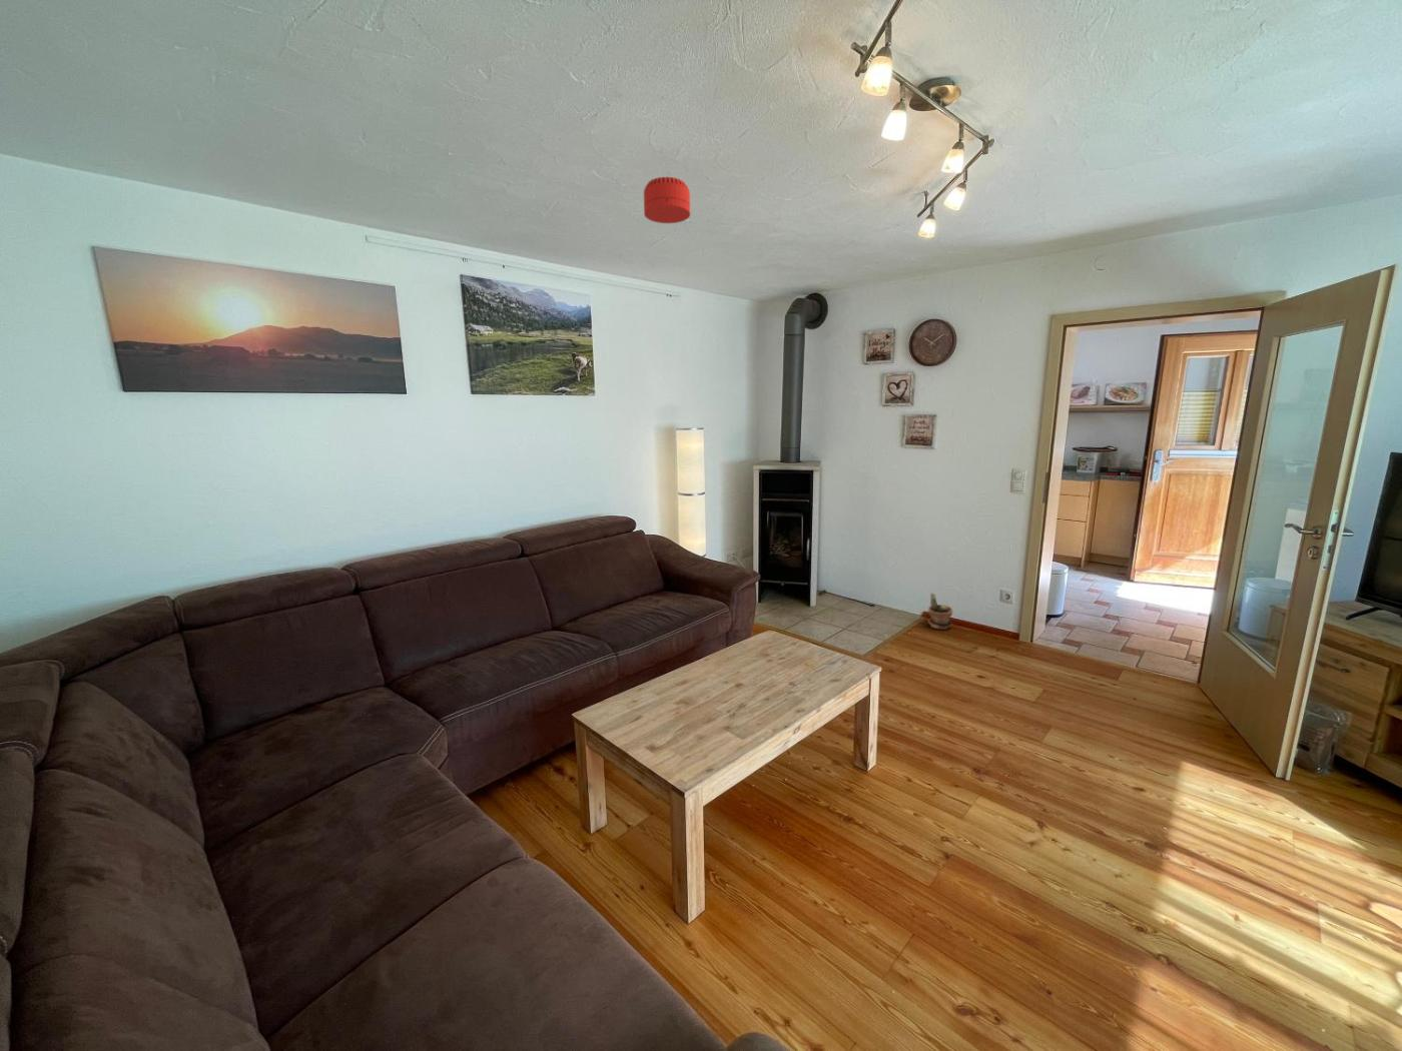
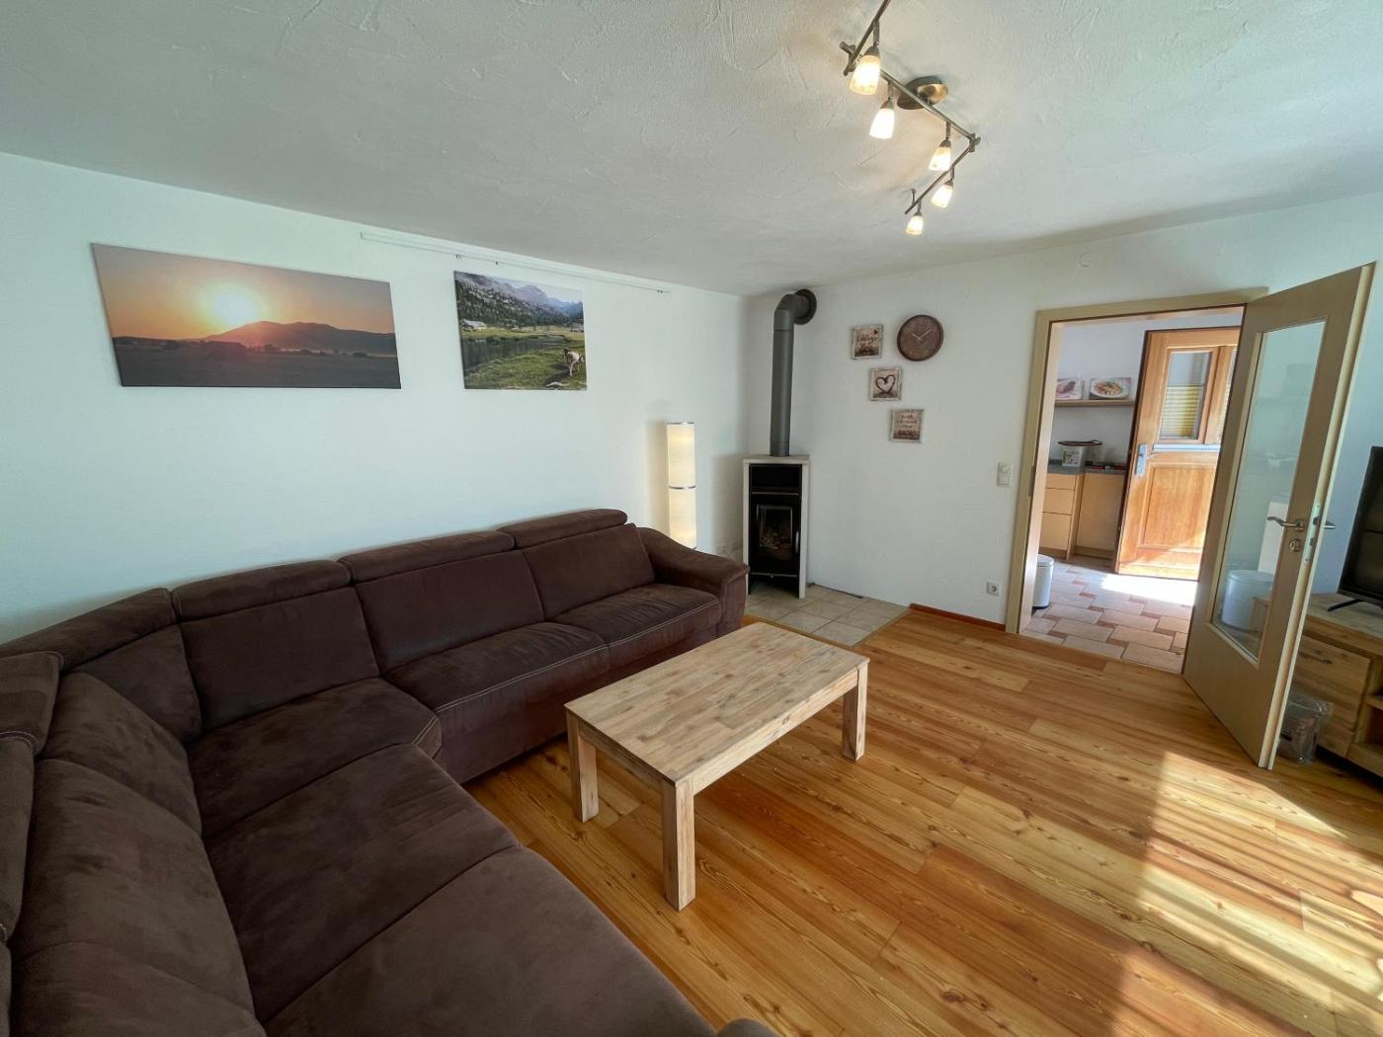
- smoke detector [642,177,691,224]
- potted plant [927,591,955,630]
